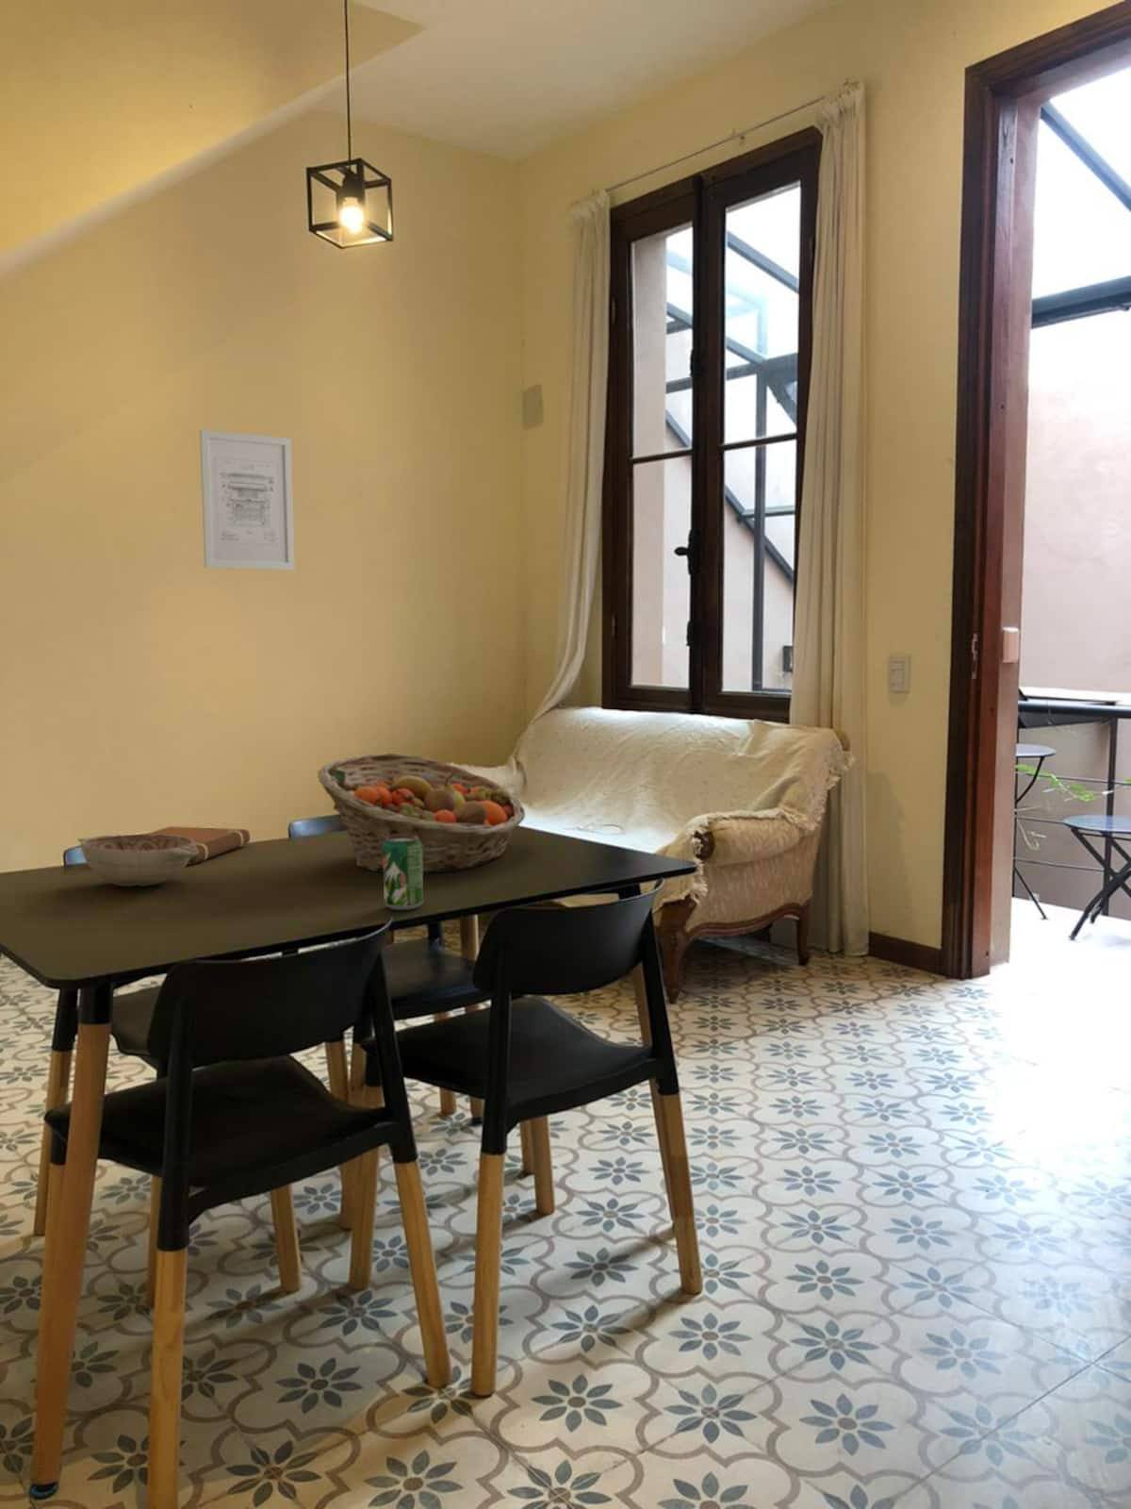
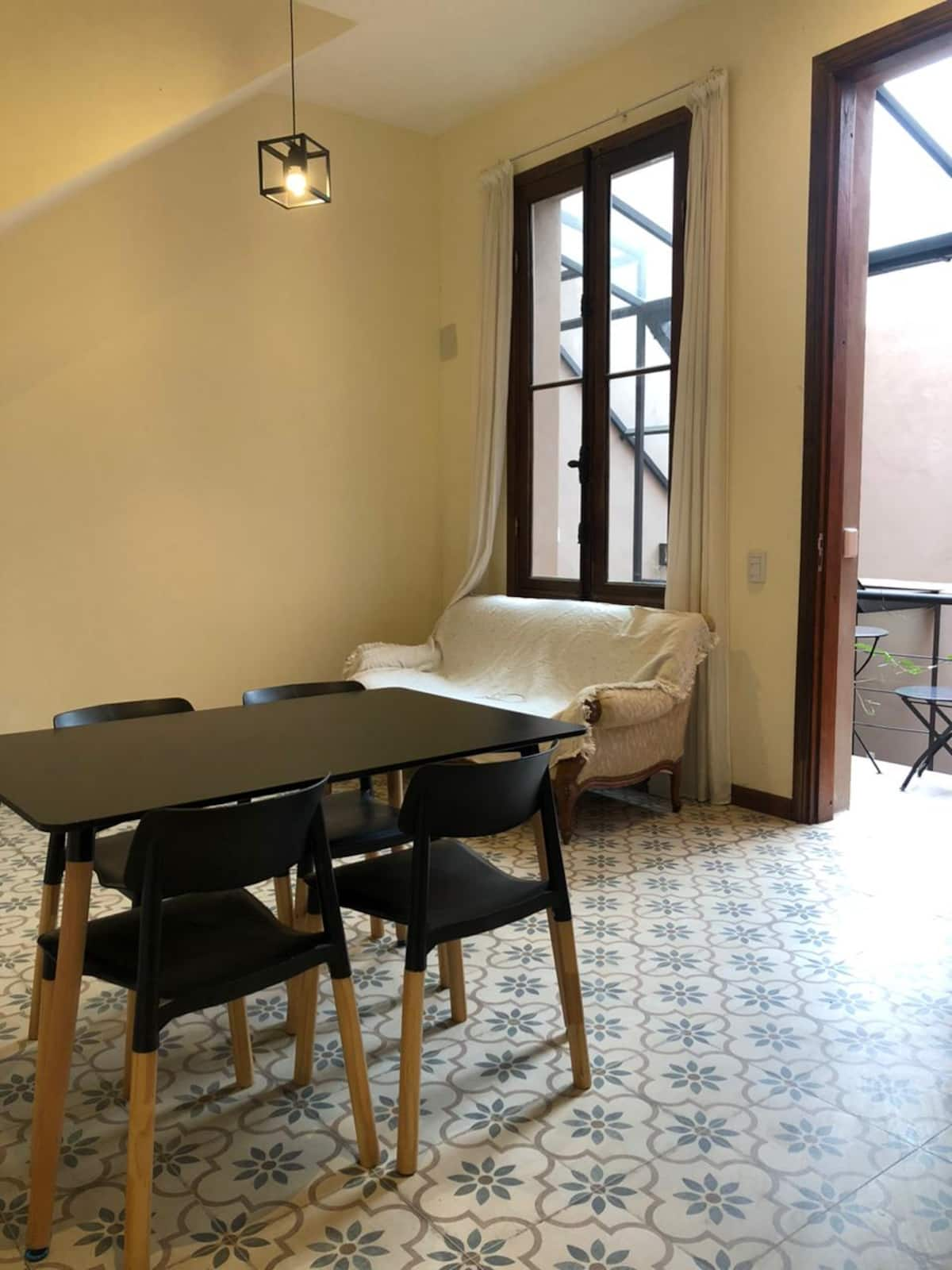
- notebook [144,826,251,865]
- wall art [198,428,296,572]
- beverage can [383,835,424,911]
- decorative bowl [77,834,198,888]
- fruit basket [317,752,526,875]
